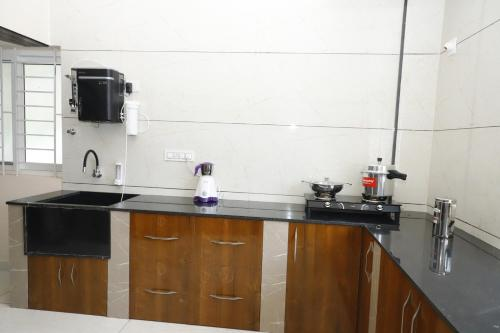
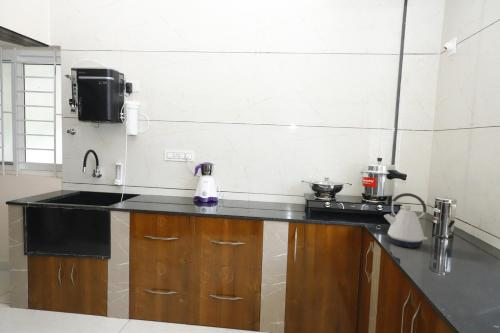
+ kettle [383,192,428,249]
